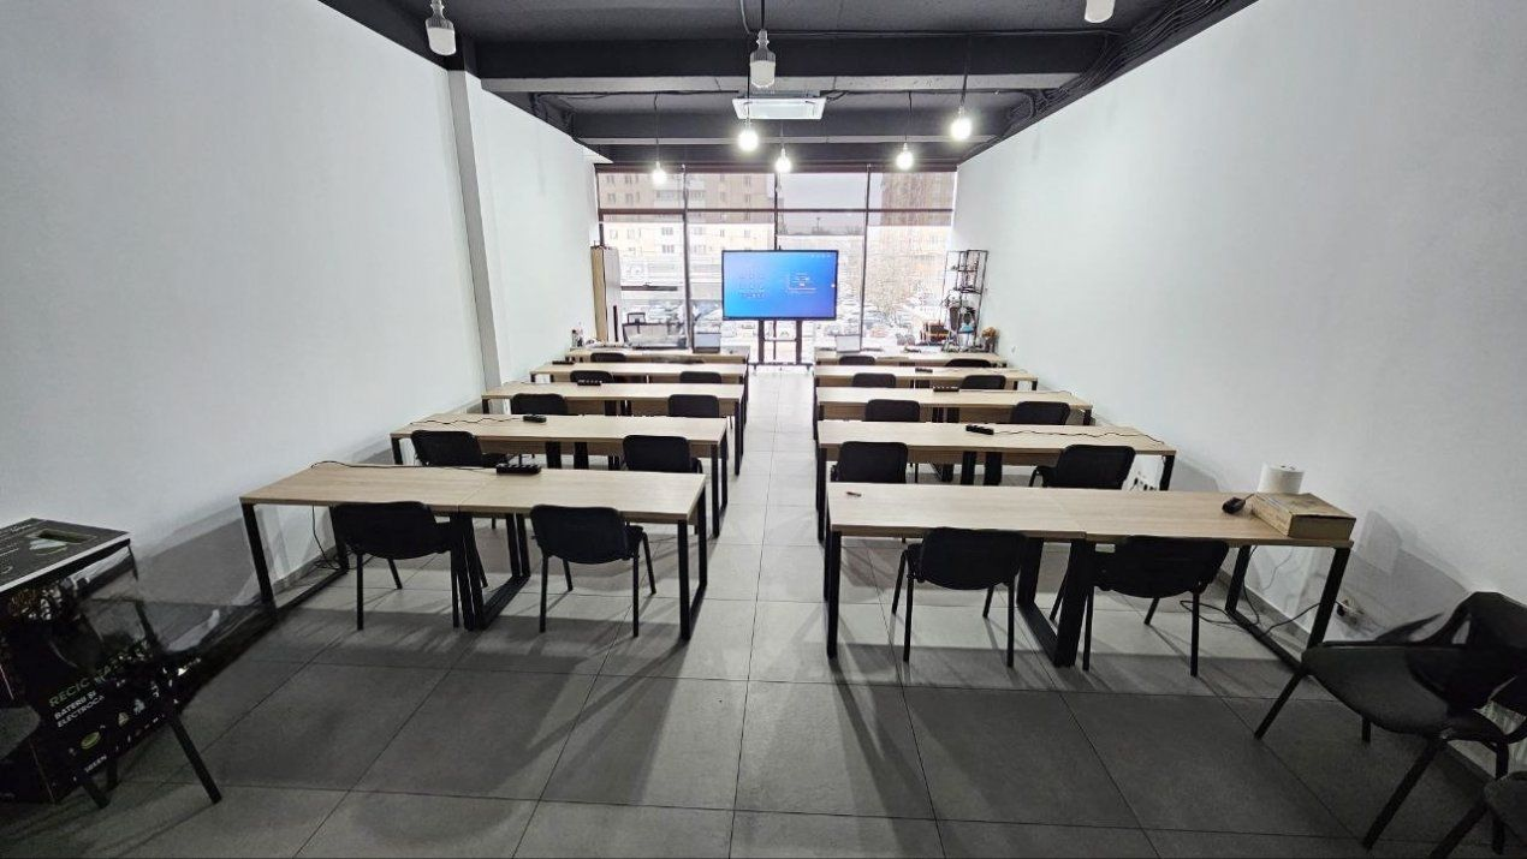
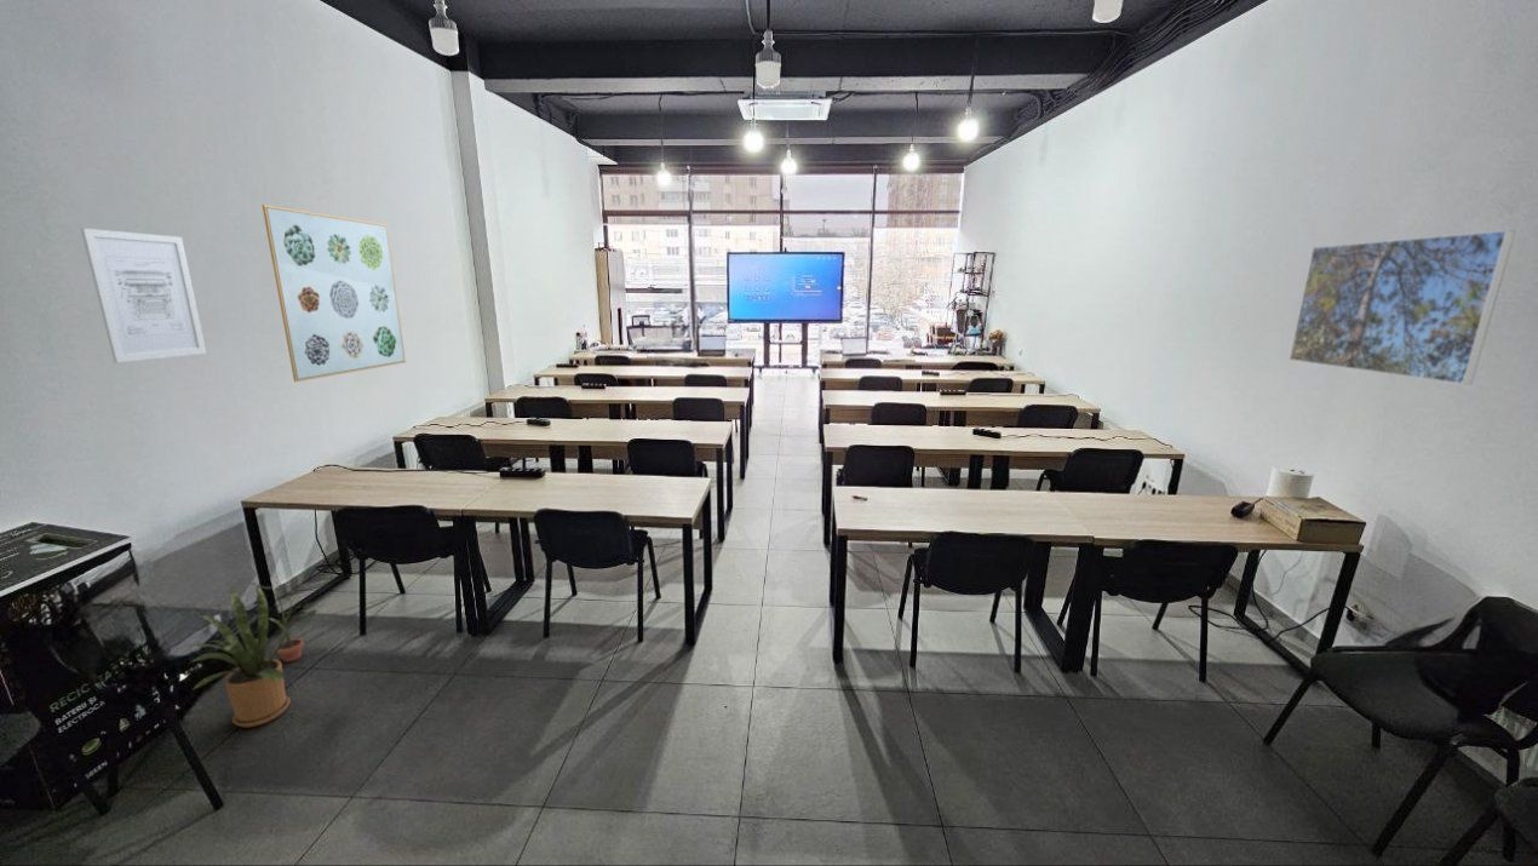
+ potted plant [248,581,317,664]
+ wall art [80,228,208,363]
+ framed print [1289,229,1517,385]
+ wall art [262,203,407,383]
+ house plant [171,584,292,728]
